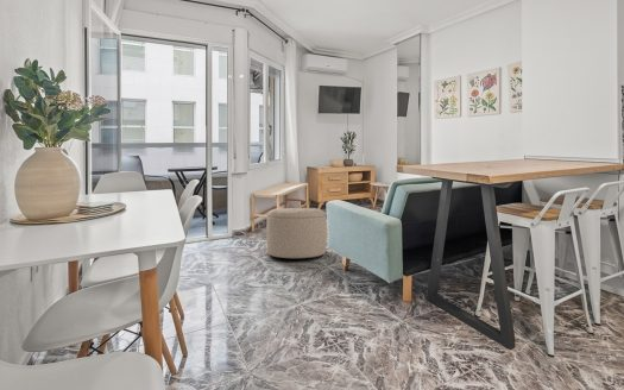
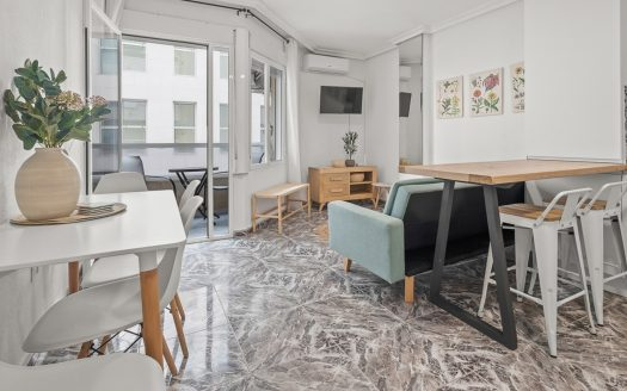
- ottoman [265,207,327,259]
